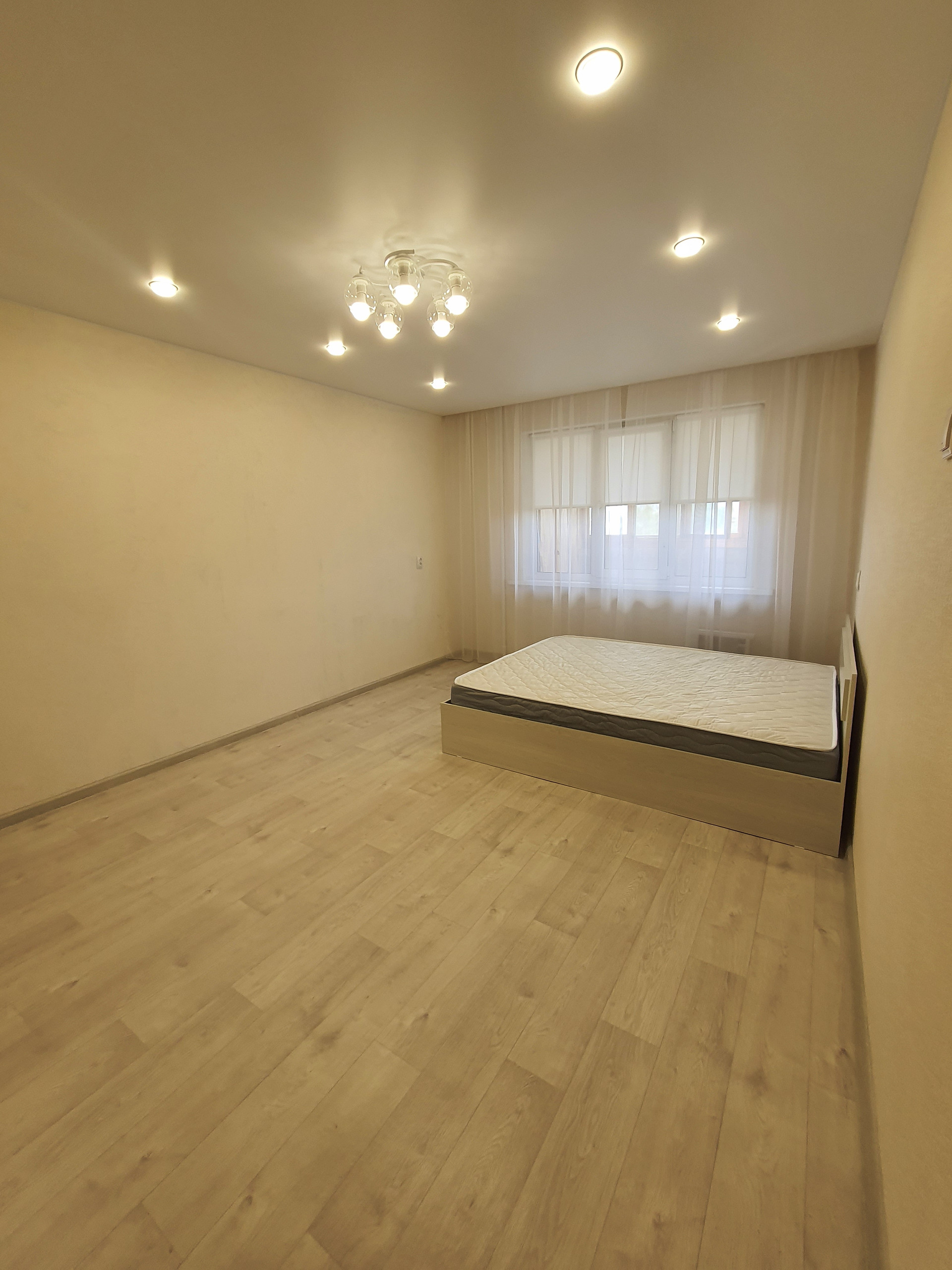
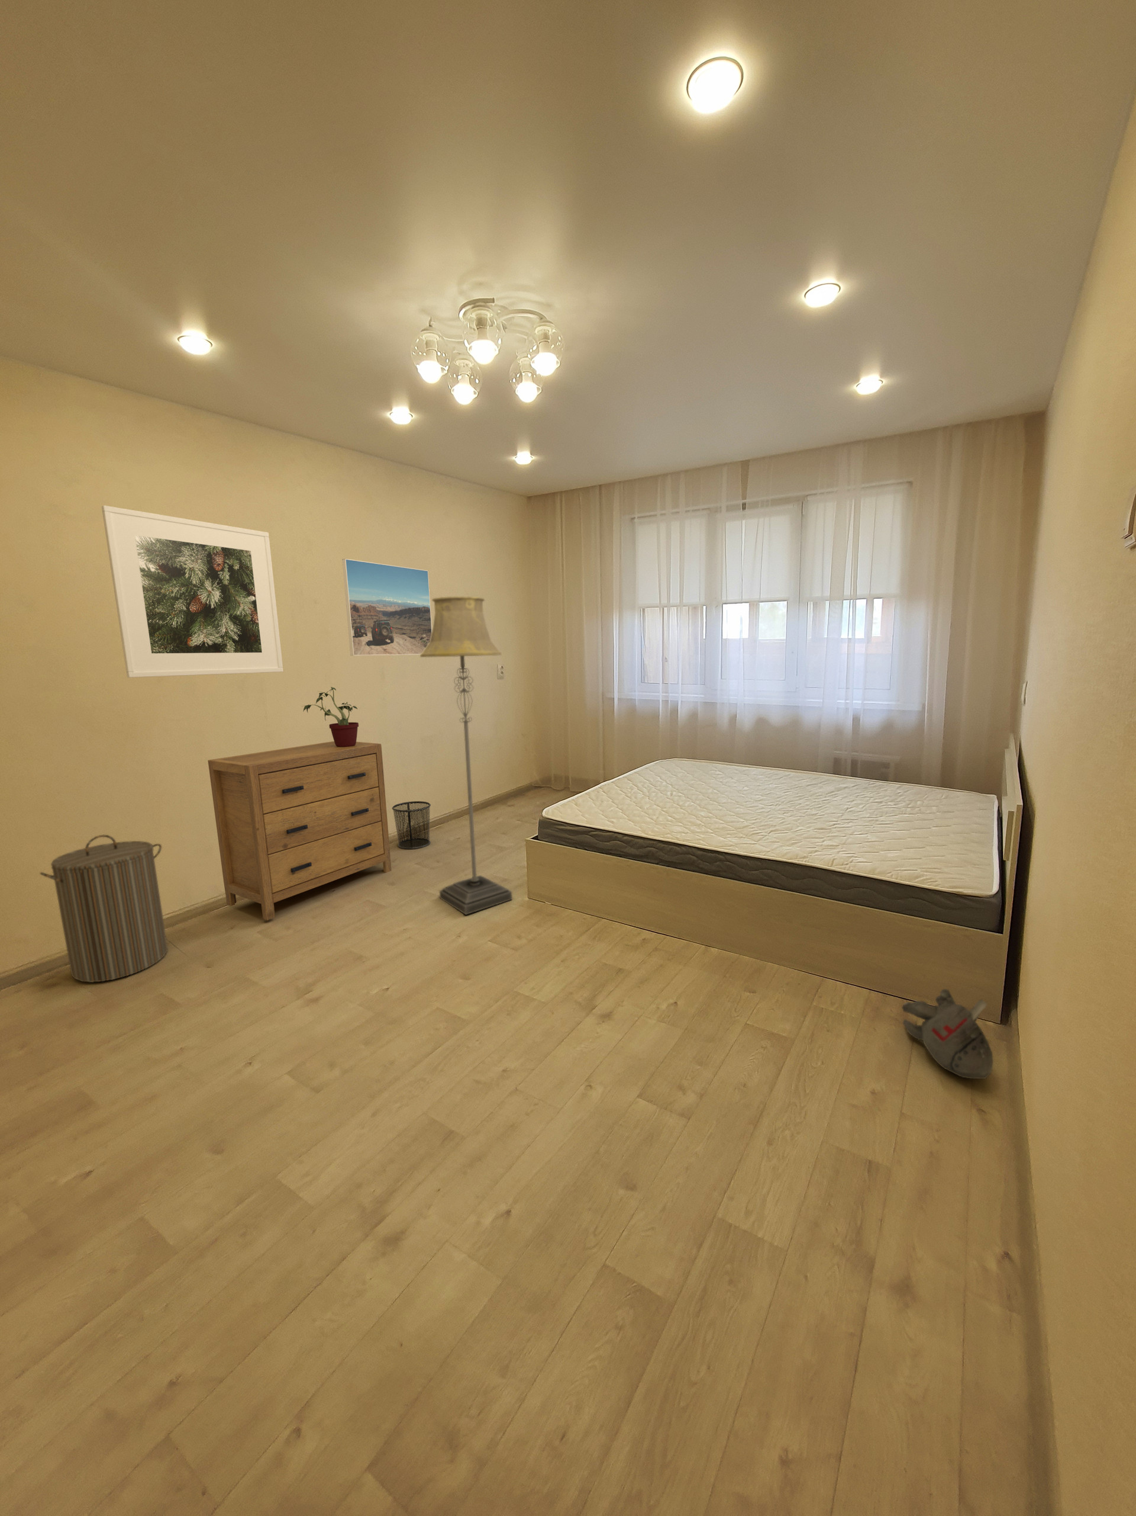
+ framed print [341,559,432,657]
+ dresser [208,741,391,920]
+ potted plant [301,686,359,747]
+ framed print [101,505,284,678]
+ floor lamp [420,596,513,916]
+ waste bin [391,801,431,850]
+ plush toy [901,988,994,1079]
+ laundry hamper [39,834,168,984]
